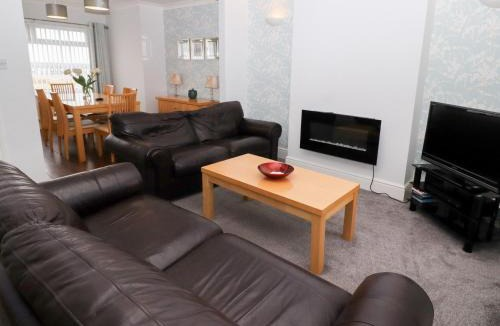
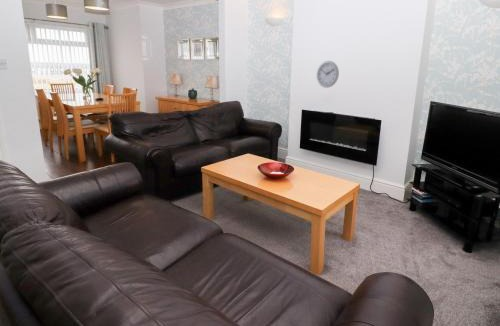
+ wall clock [315,60,340,89]
